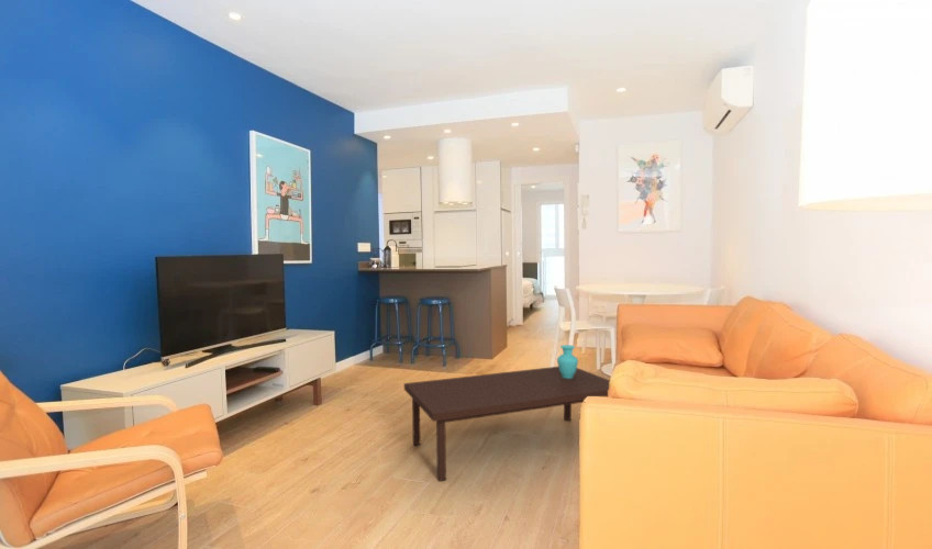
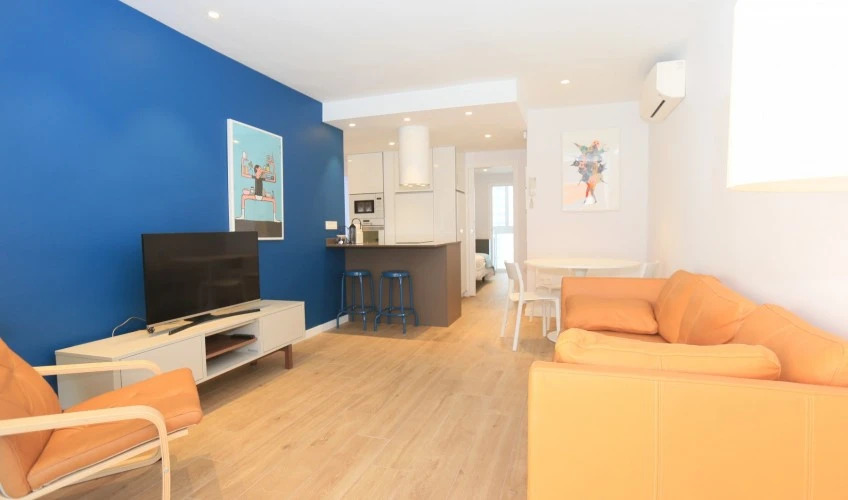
- coffee table [403,344,611,482]
